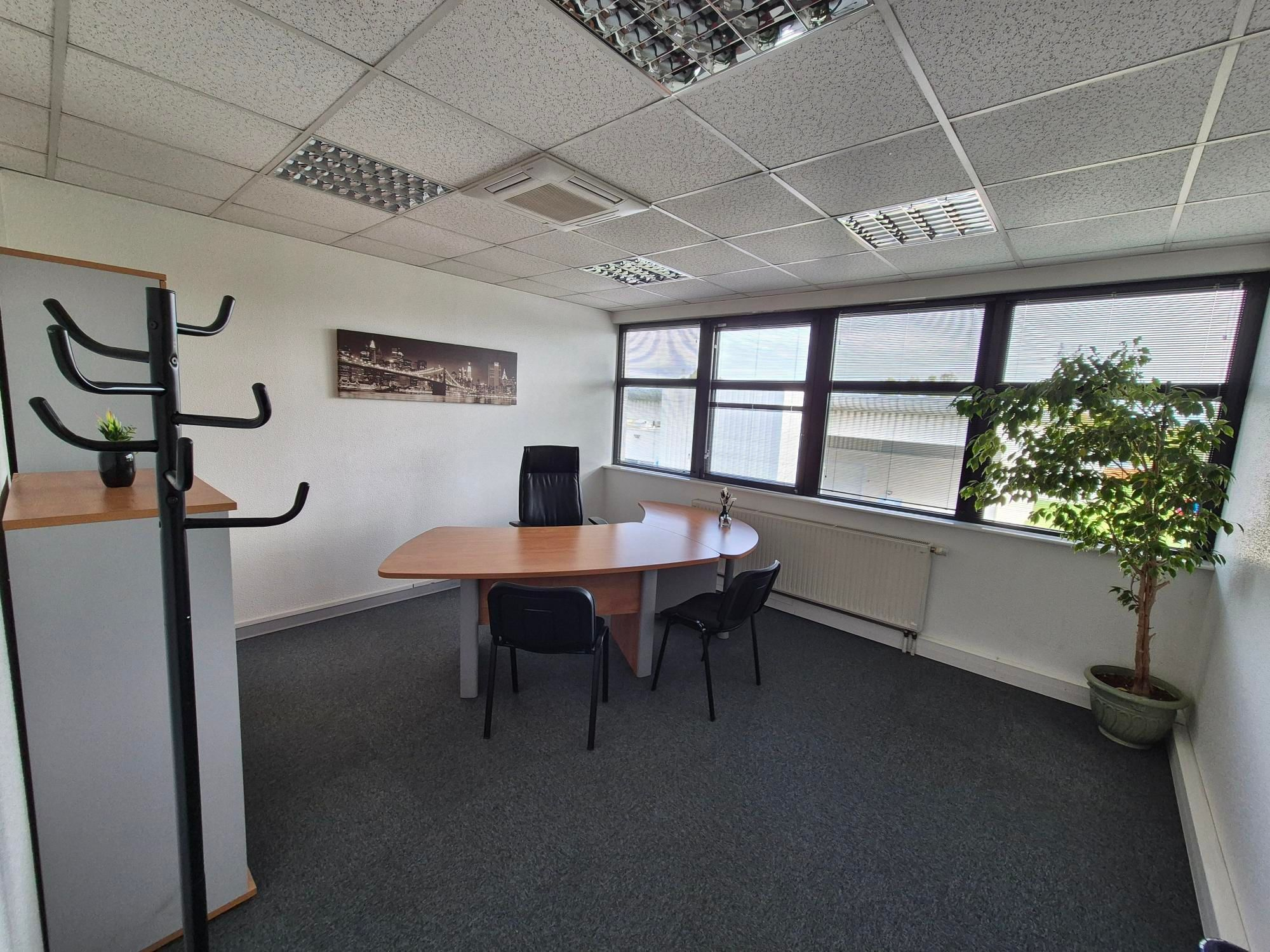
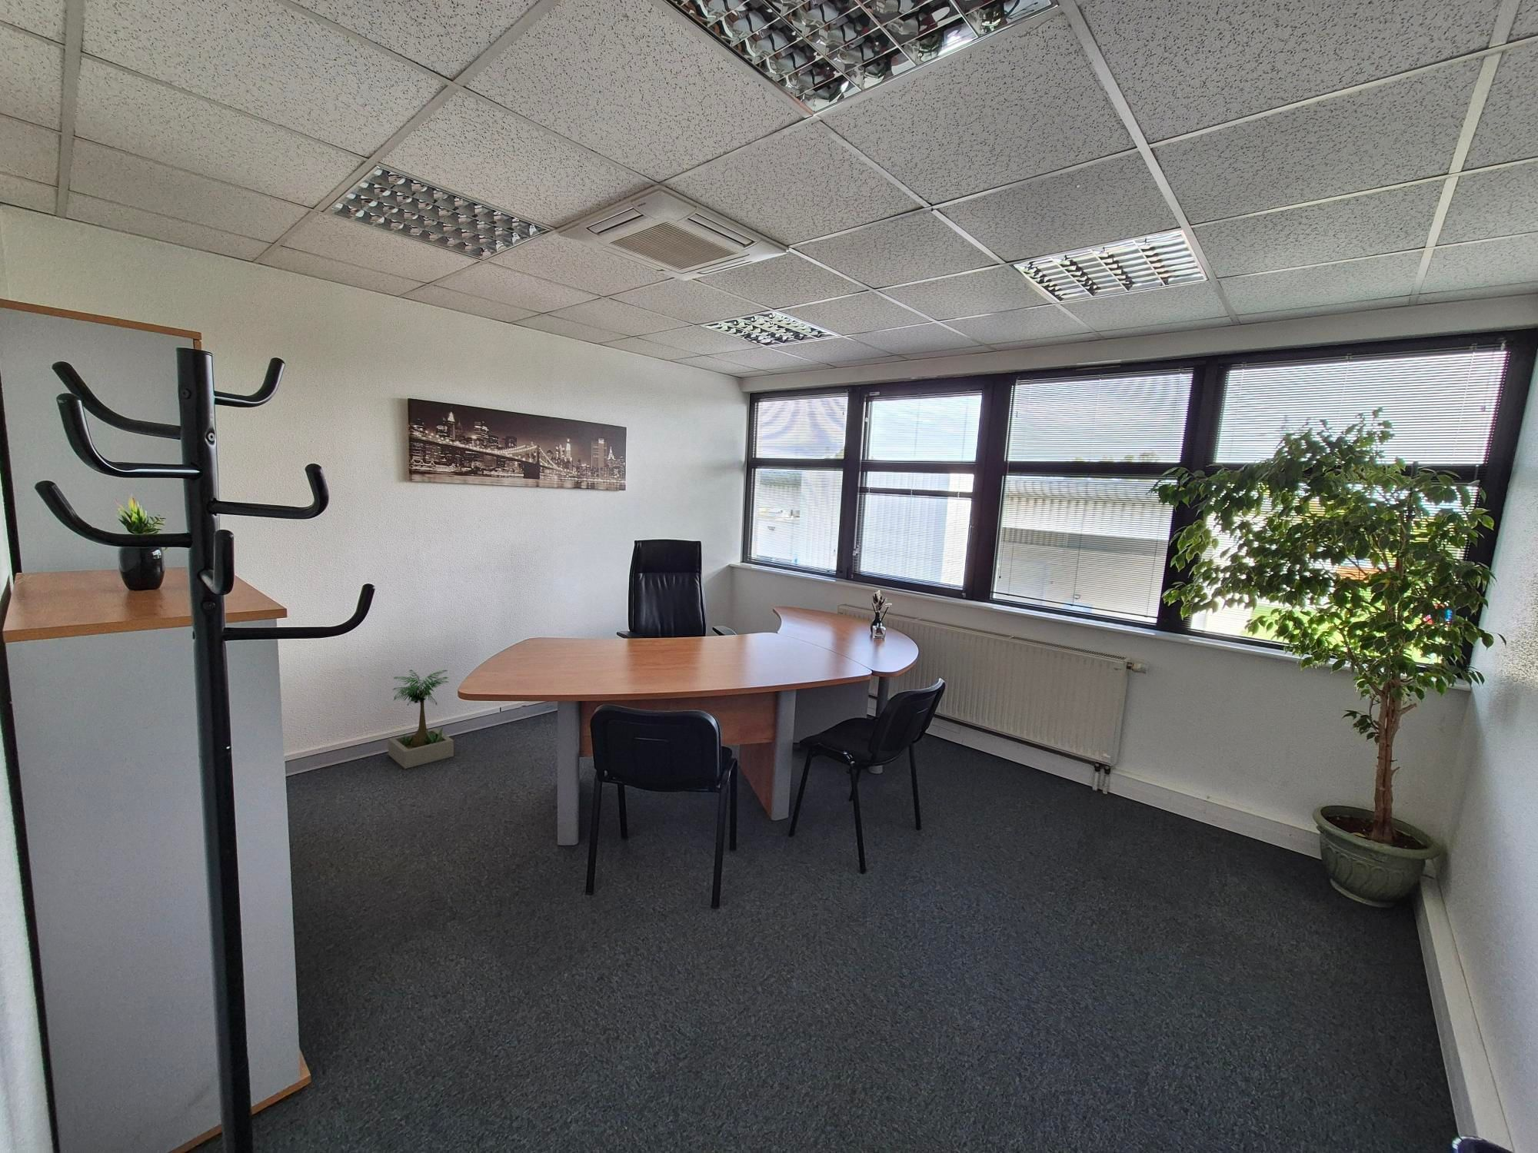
+ potted plant [388,669,454,769]
